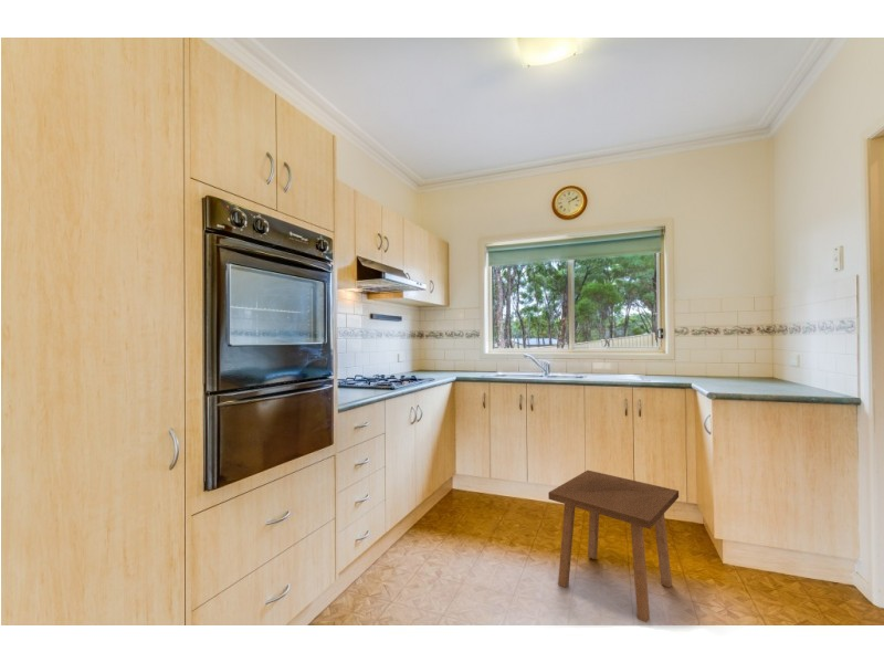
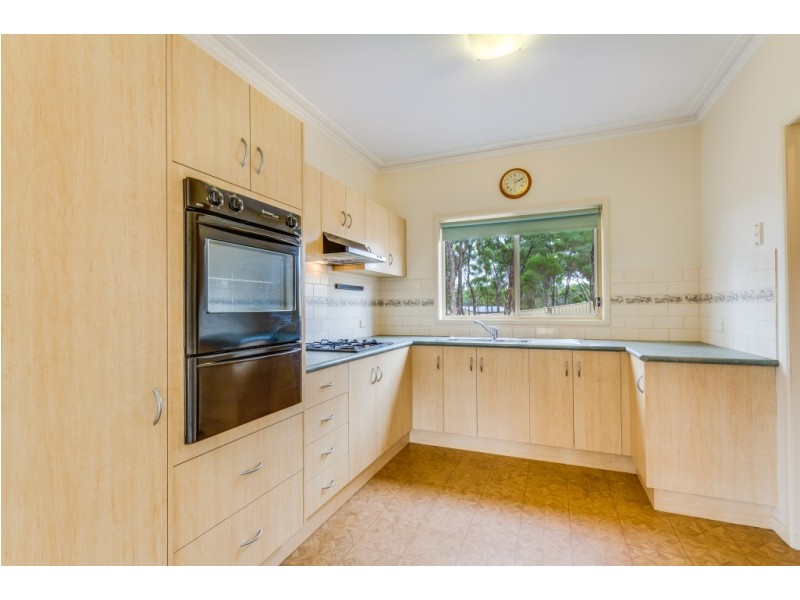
- stool [547,470,680,623]
